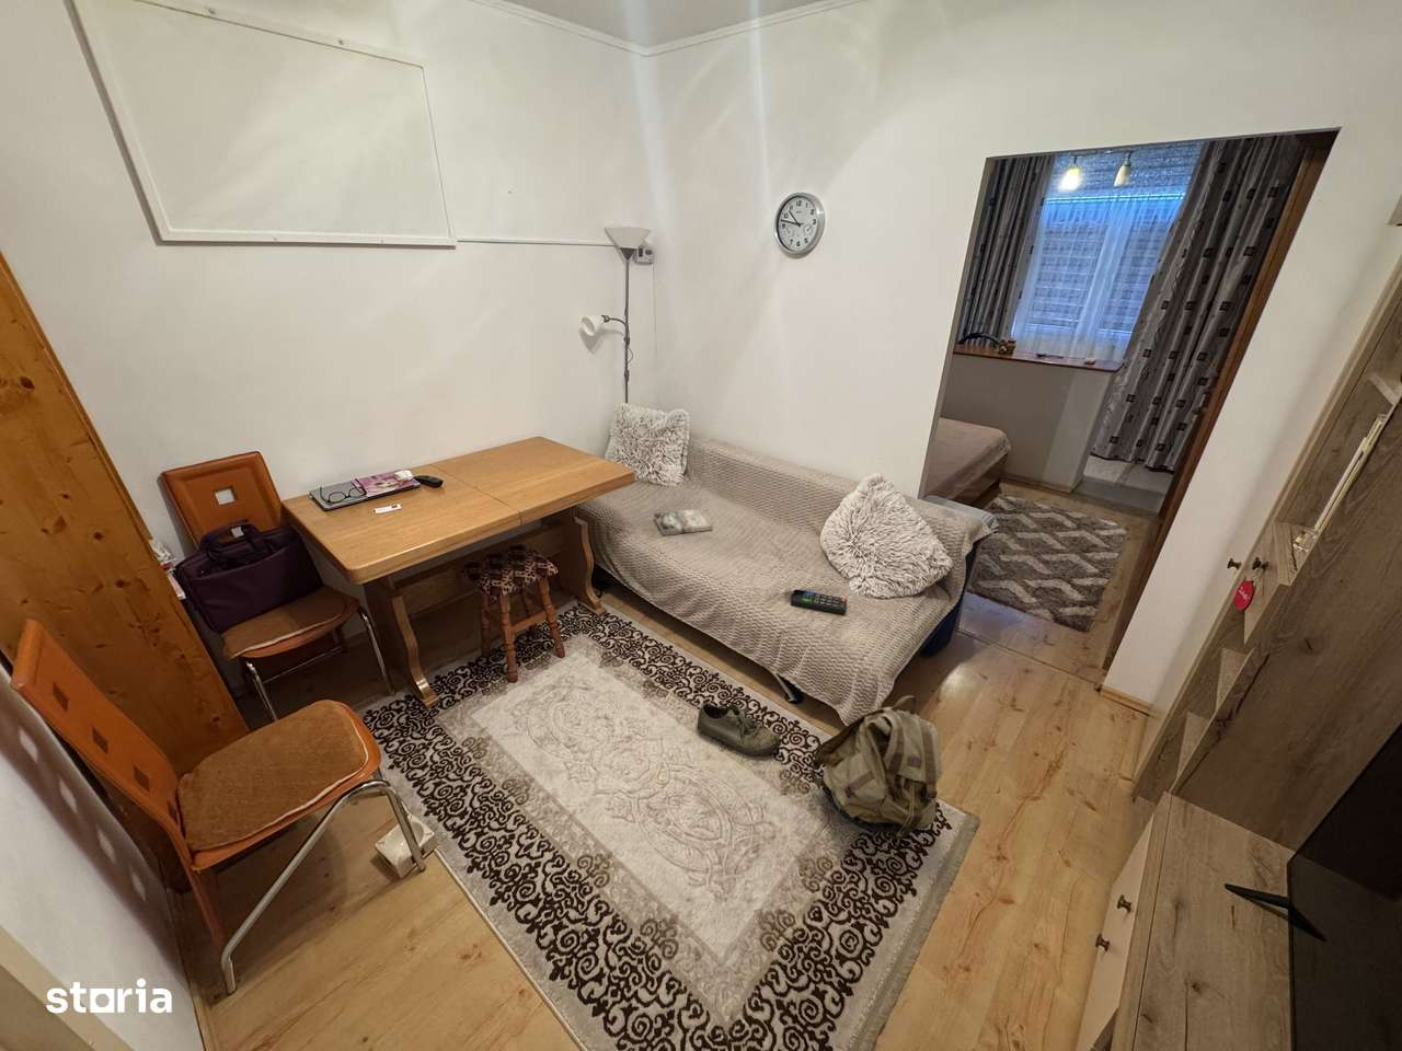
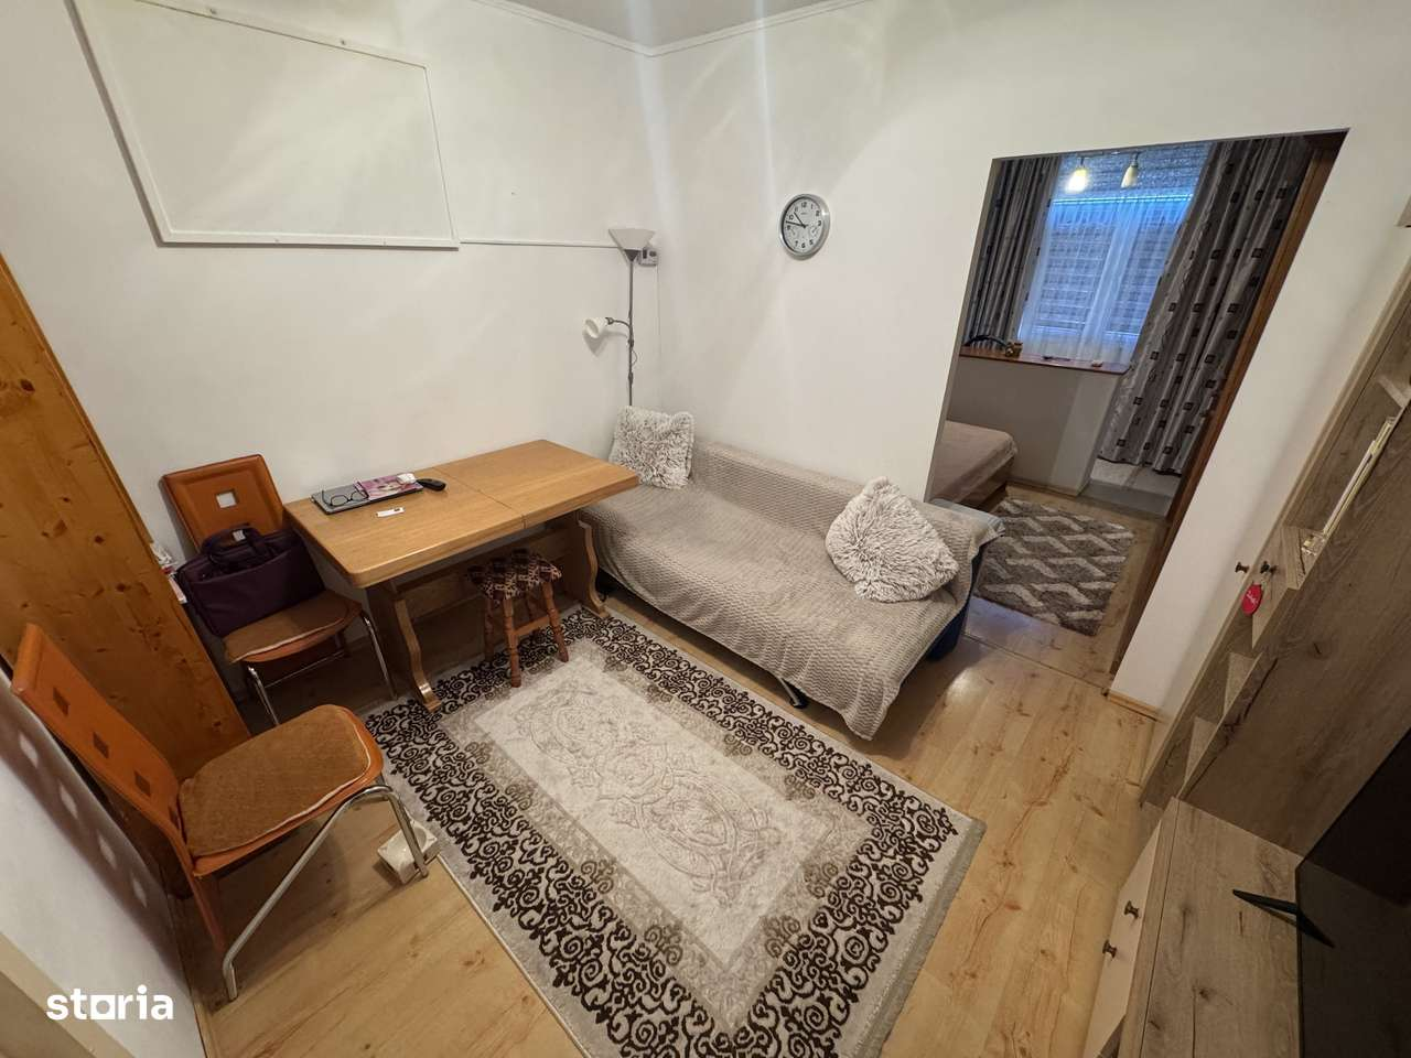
- remote control [789,590,848,615]
- shoe [697,702,780,756]
- backpack [810,694,943,847]
- book [652,508,714,537]
